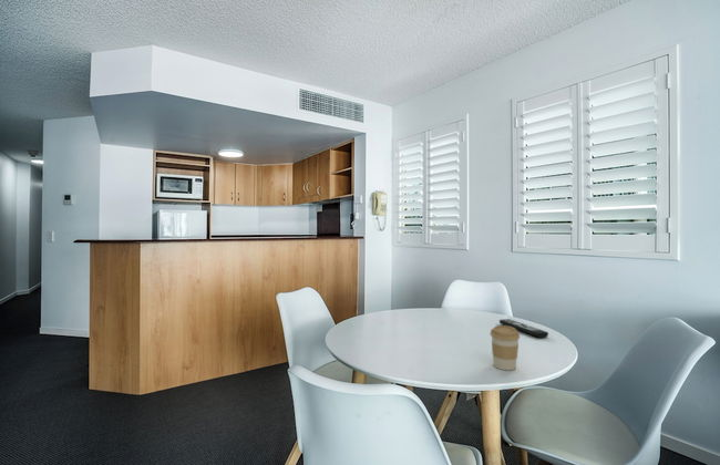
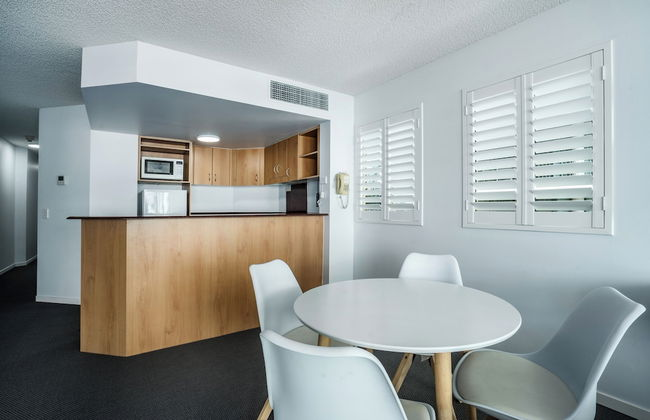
- coffee cup [490,324,521,371]
- remote control [498,318,549,339]
